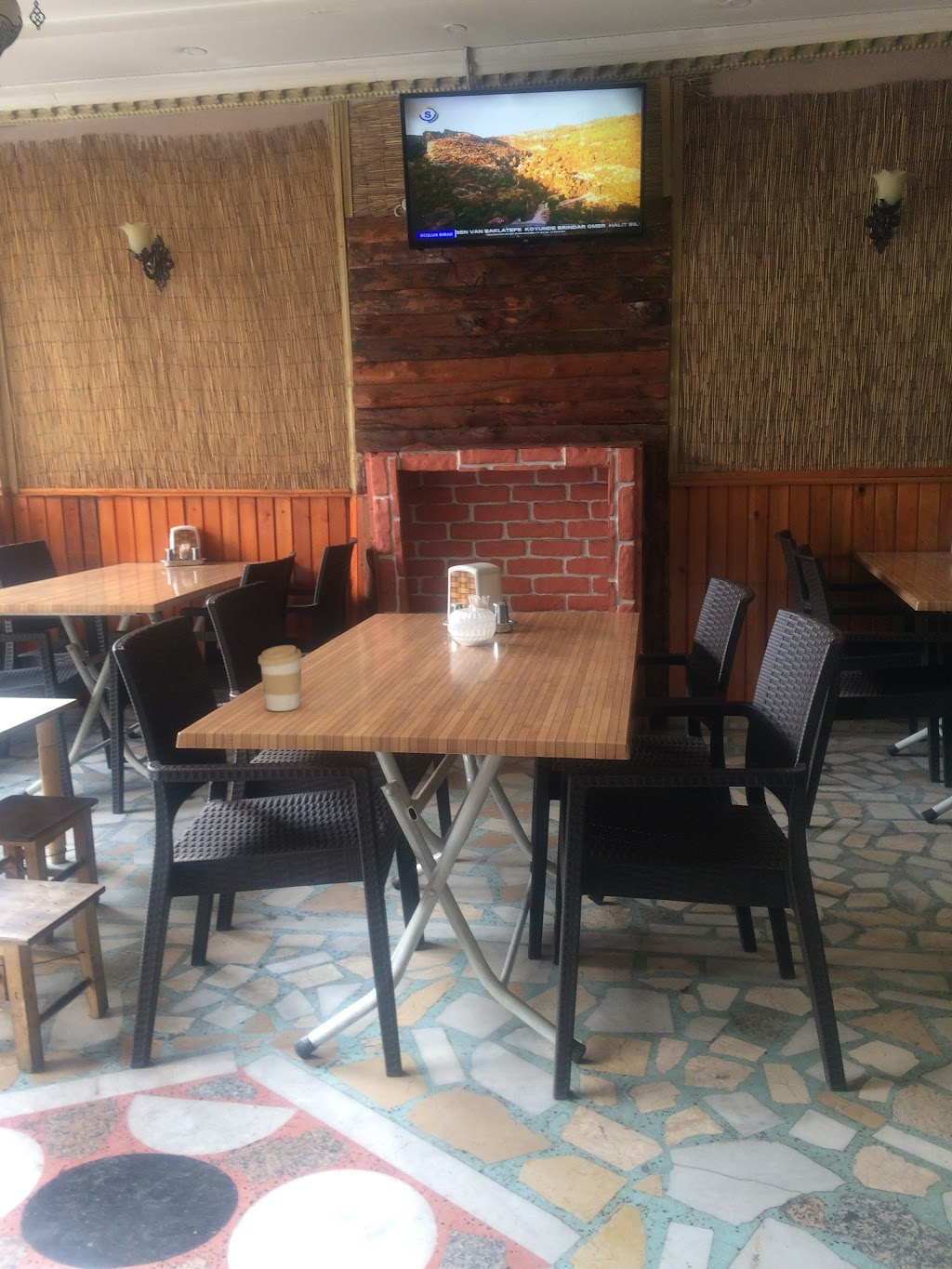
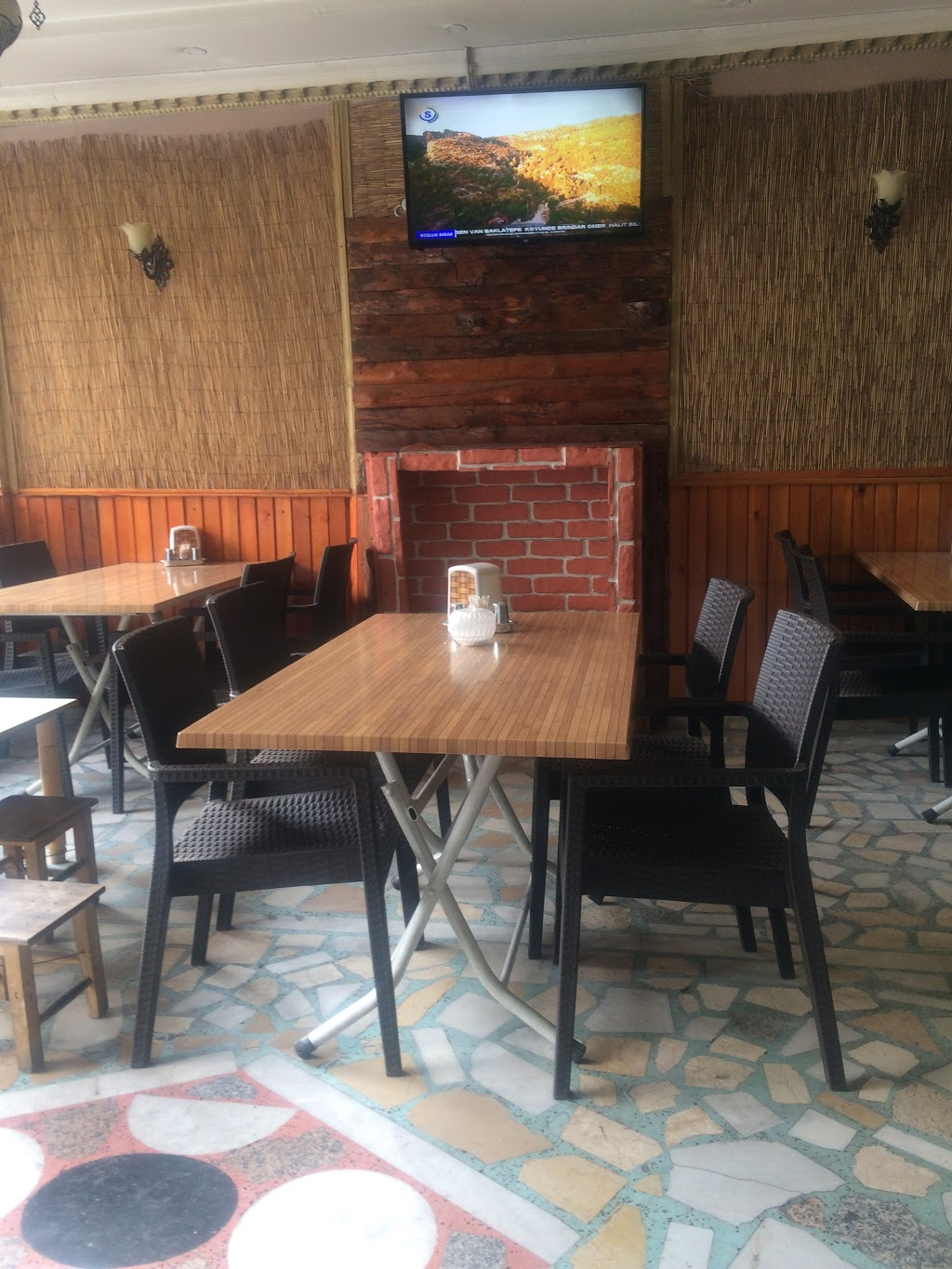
- coffee cup [258,644,303,712]
